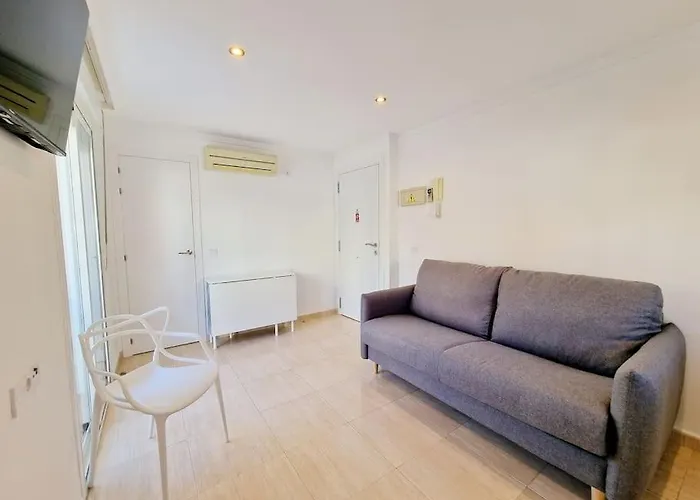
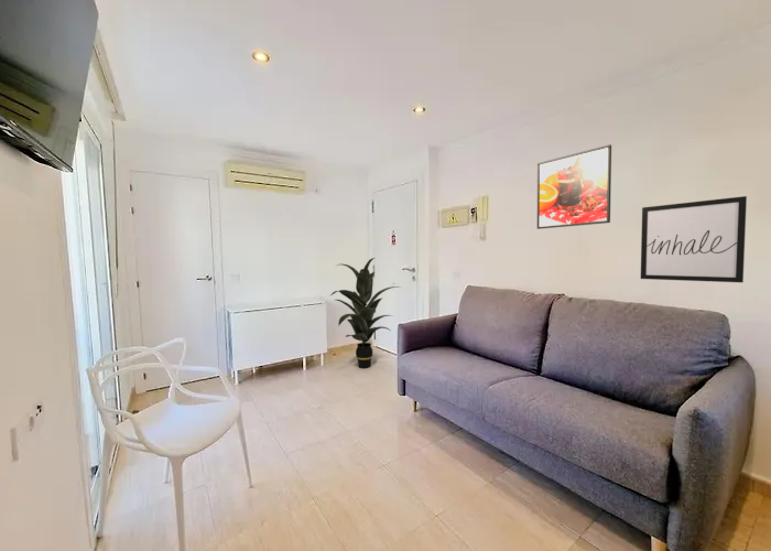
+ indoor plant [329,257,401,369]
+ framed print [536,143,612,230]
+ wall art [640,195,748,283]
